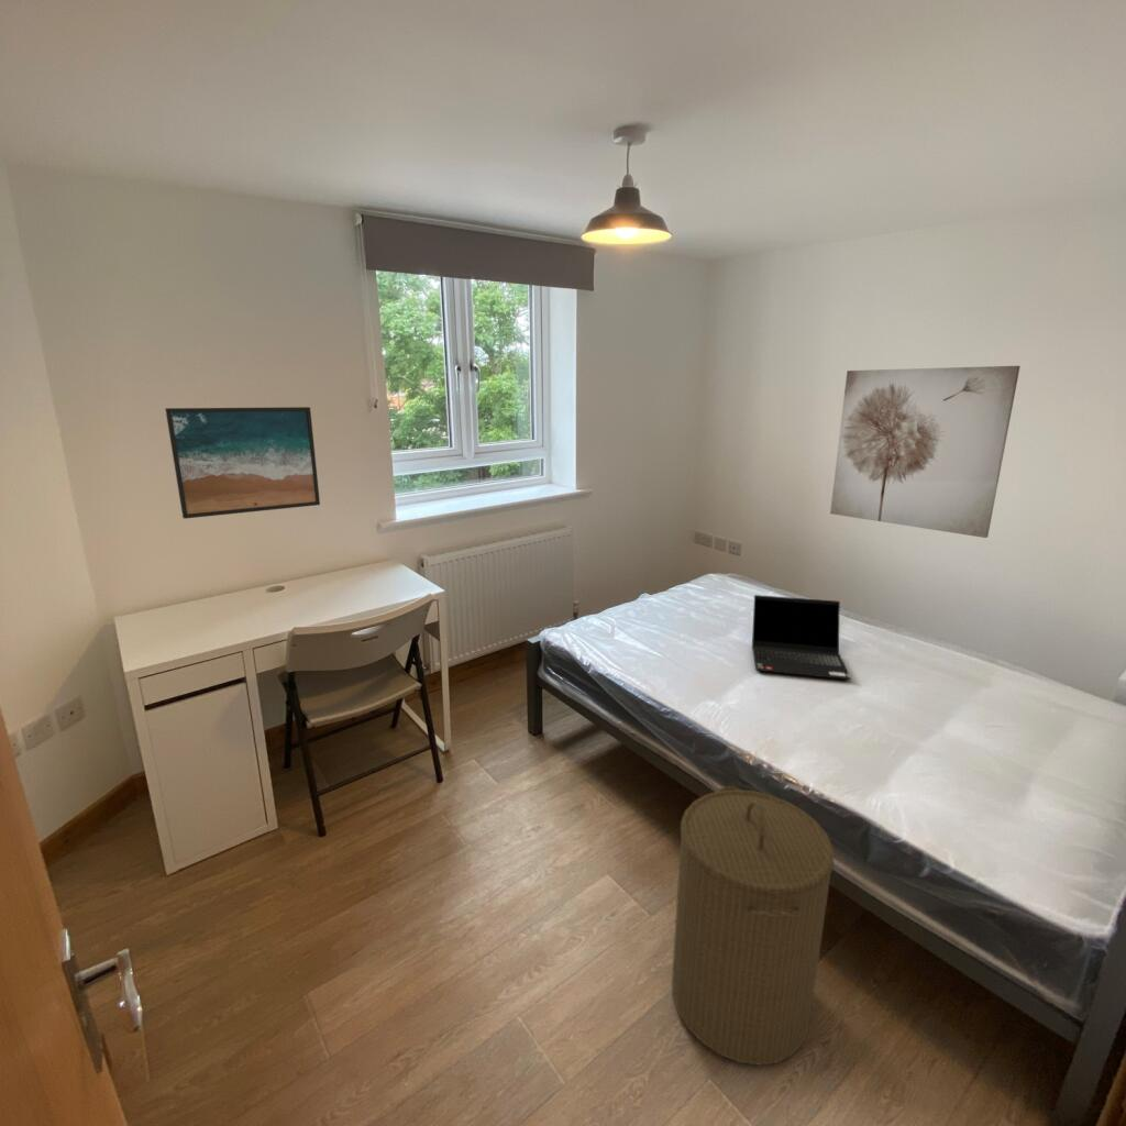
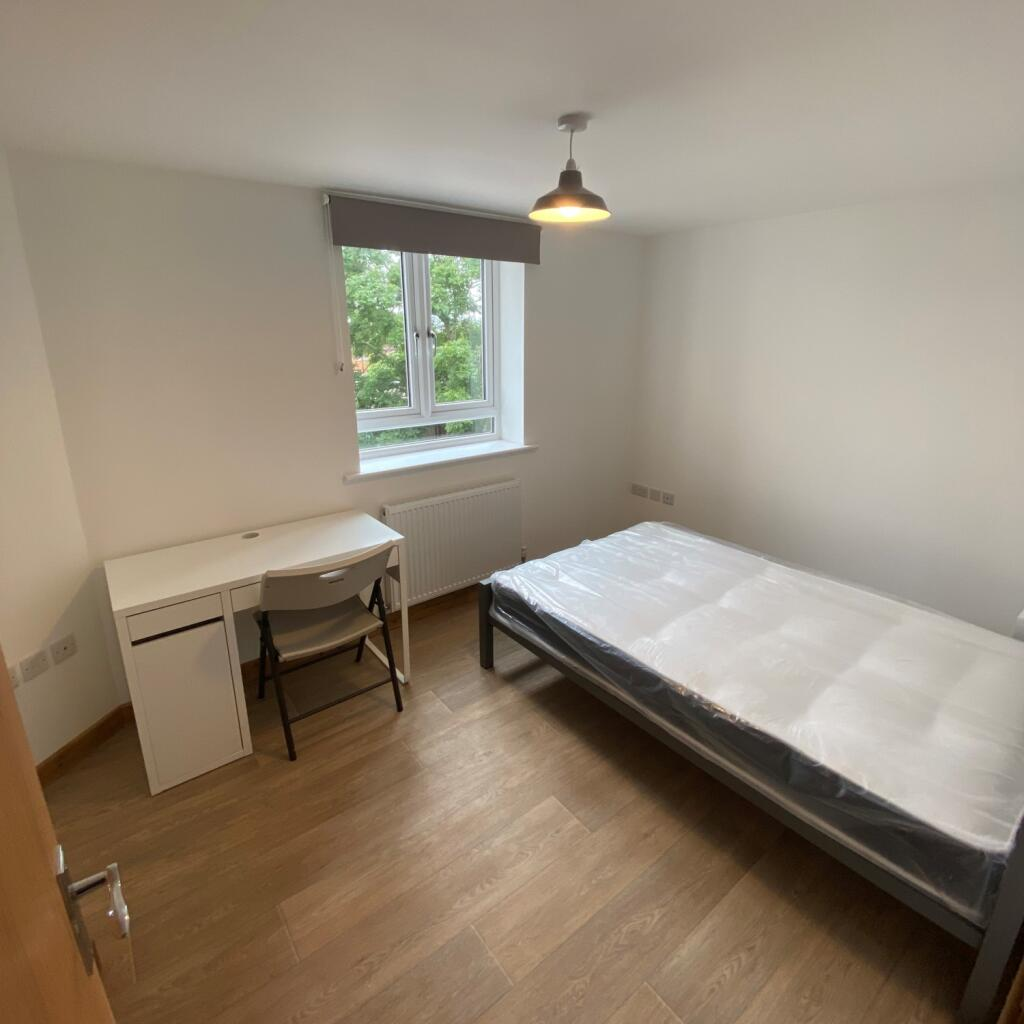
- wall art [829,365,1022,539]
- laptop computer [751,594,852,681]
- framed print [164,406,321,520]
- laundry hamper [671,785,835,1067]
